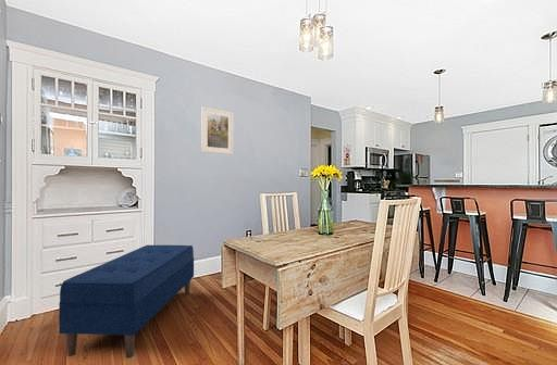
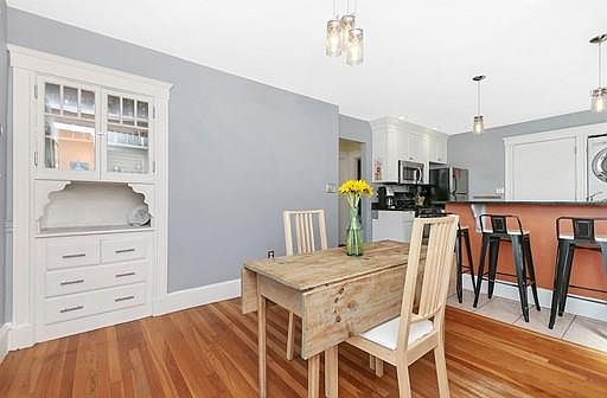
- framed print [200,105,234,155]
- bench [58,244,195,358]
